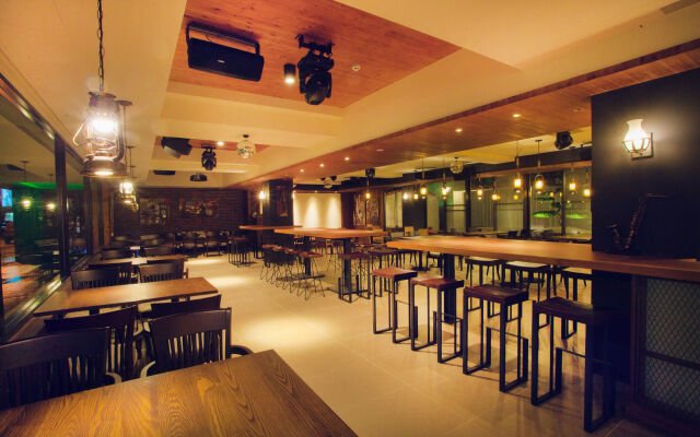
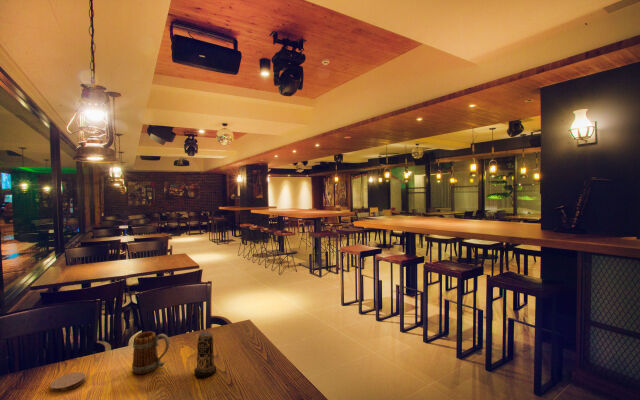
+ beer mug [131,331,170,375]
+ candle [193,331,217,378]
+ coaster [50,371,86,393]
